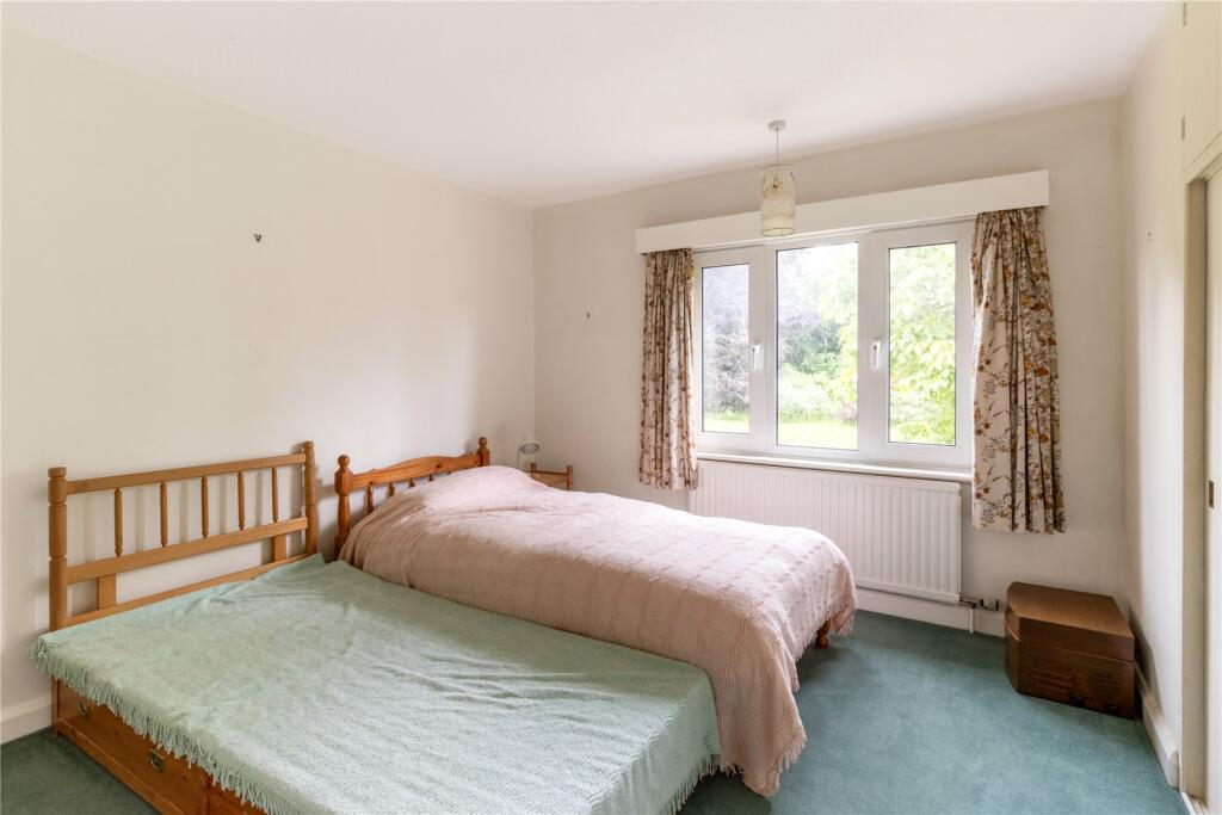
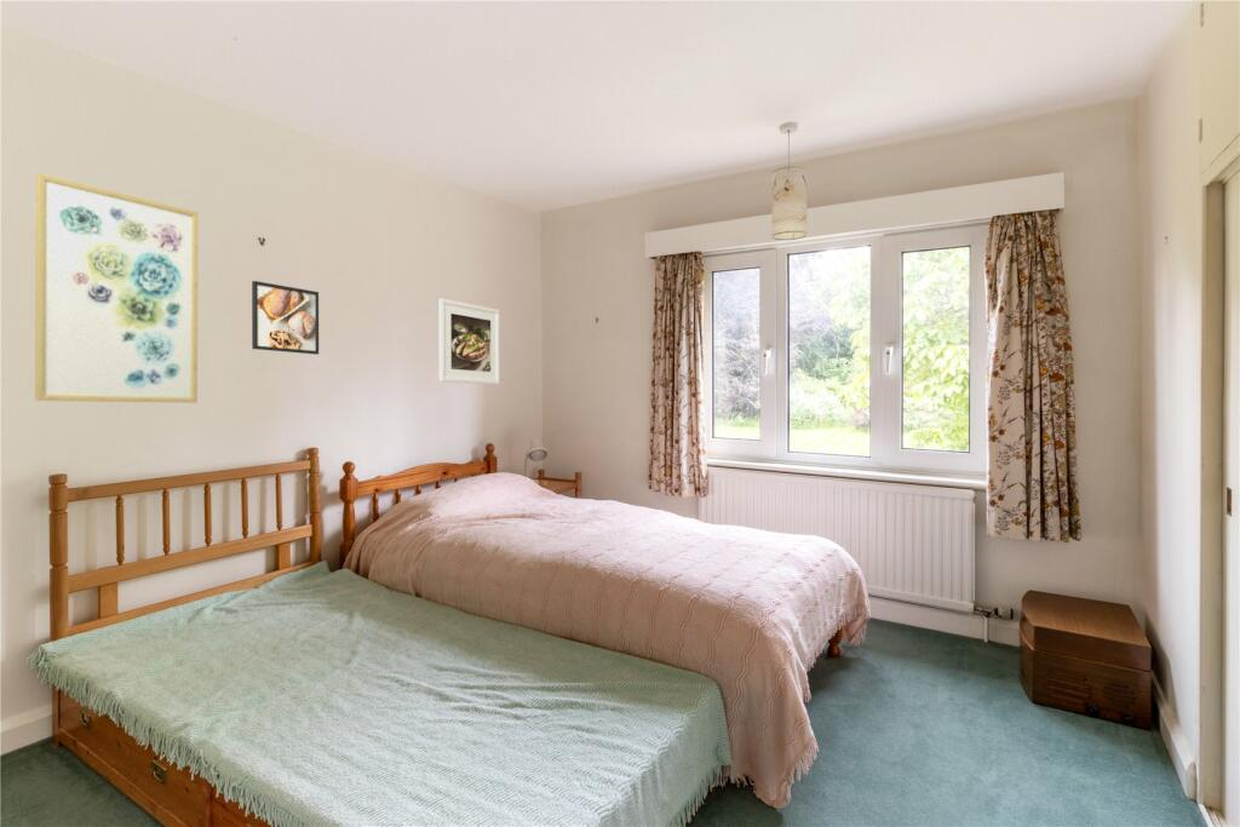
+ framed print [251,280,320,356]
+ wall art [34,172,200,403]
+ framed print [438,298,501,385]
